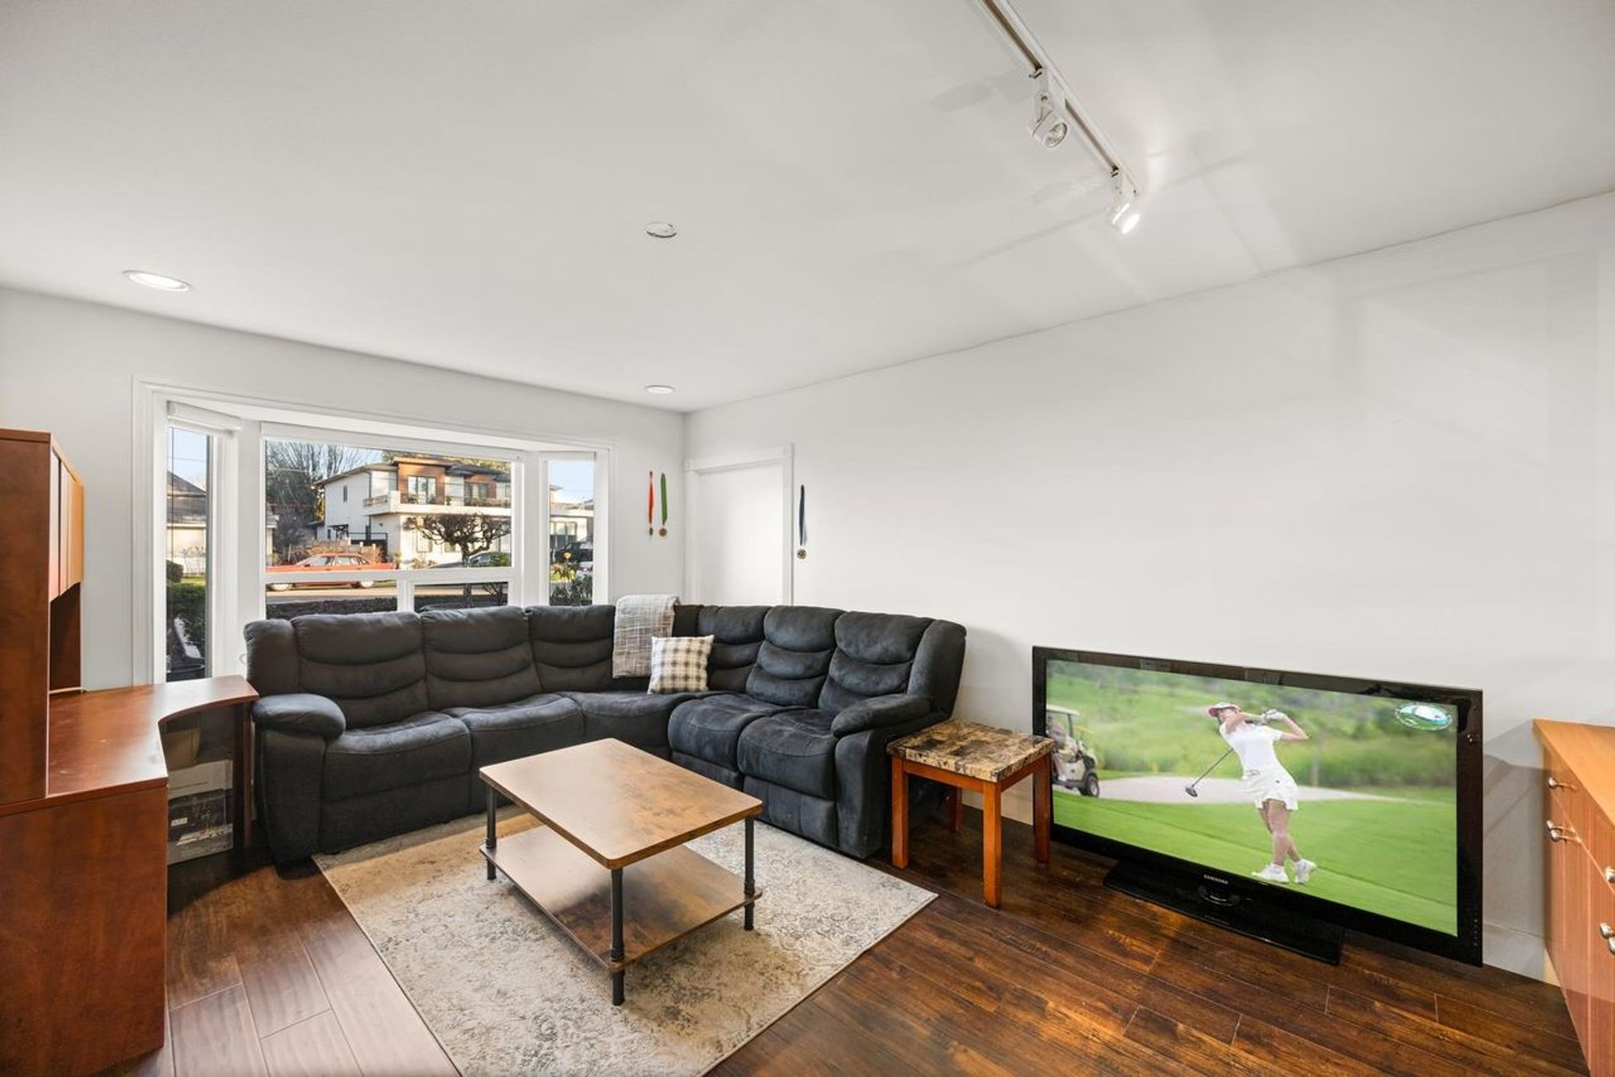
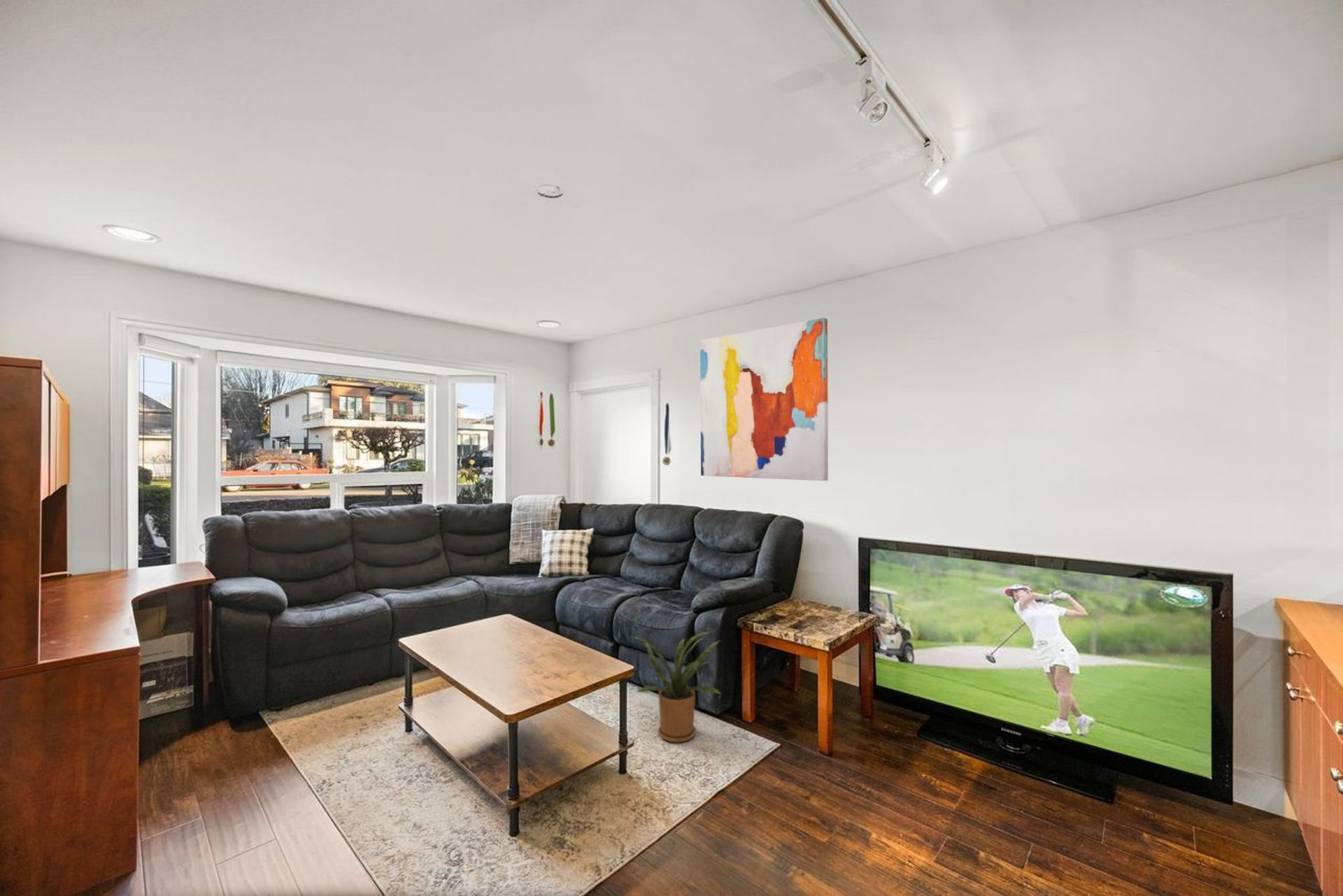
+ house plant [630,630,723,744]
+ wall art [699,317,829,481]
